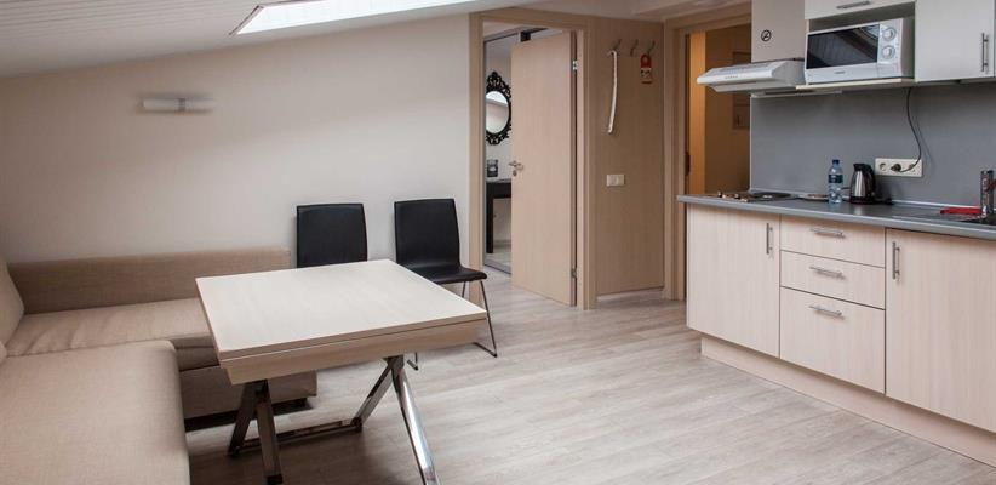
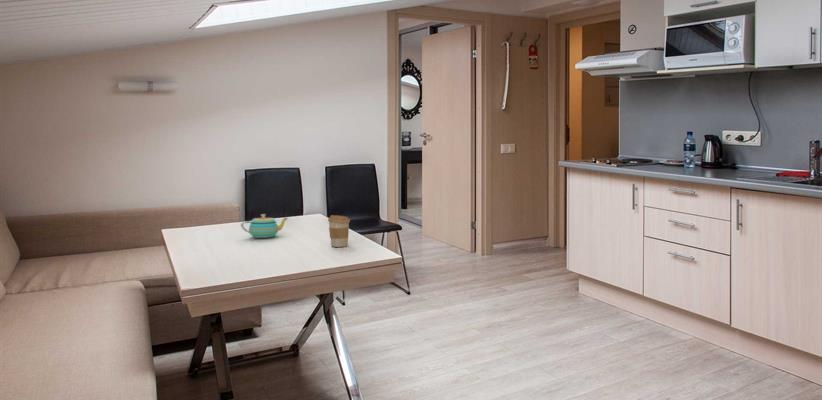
+ coffee cup [327,214,351,248]
+ teapot [240,213,289,239]
